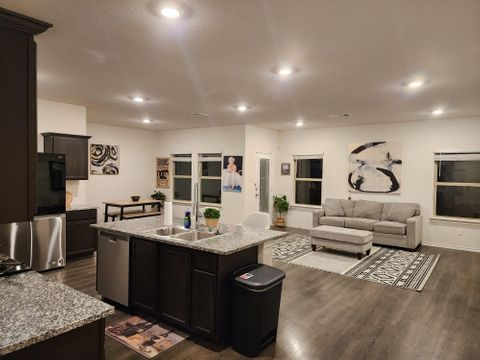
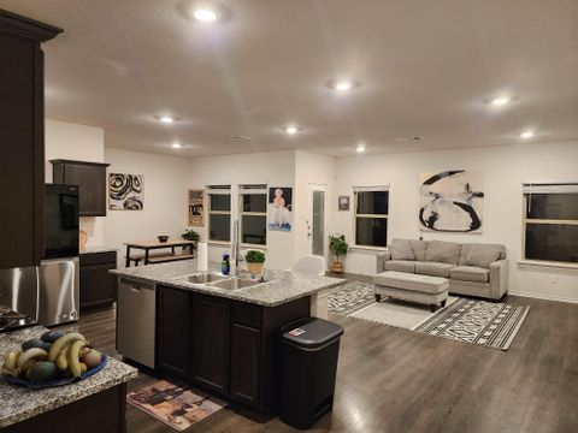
+ fruit bowl [0,328,108,390]
